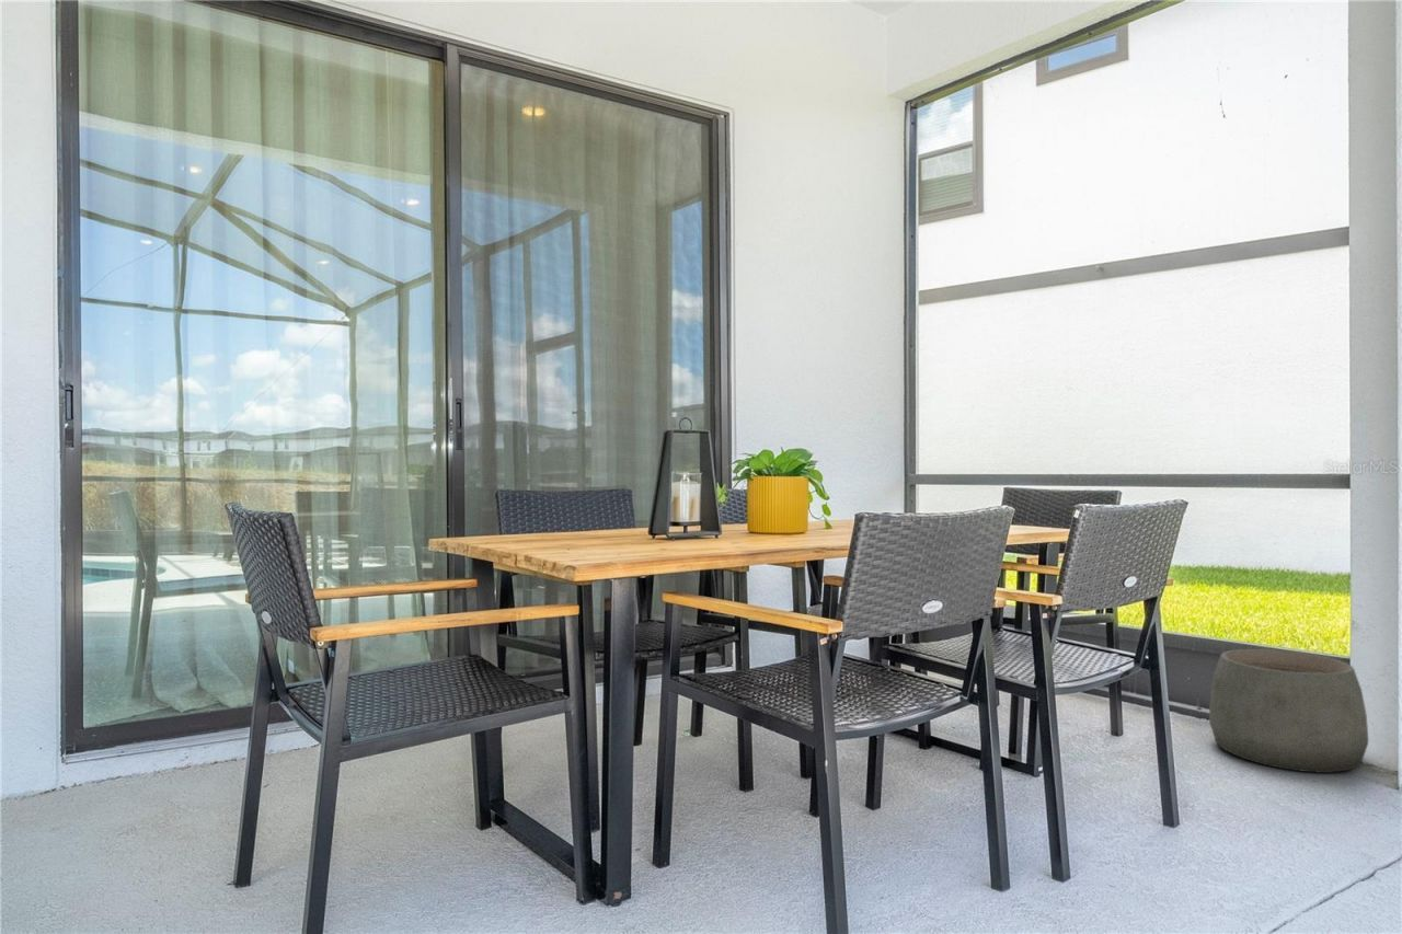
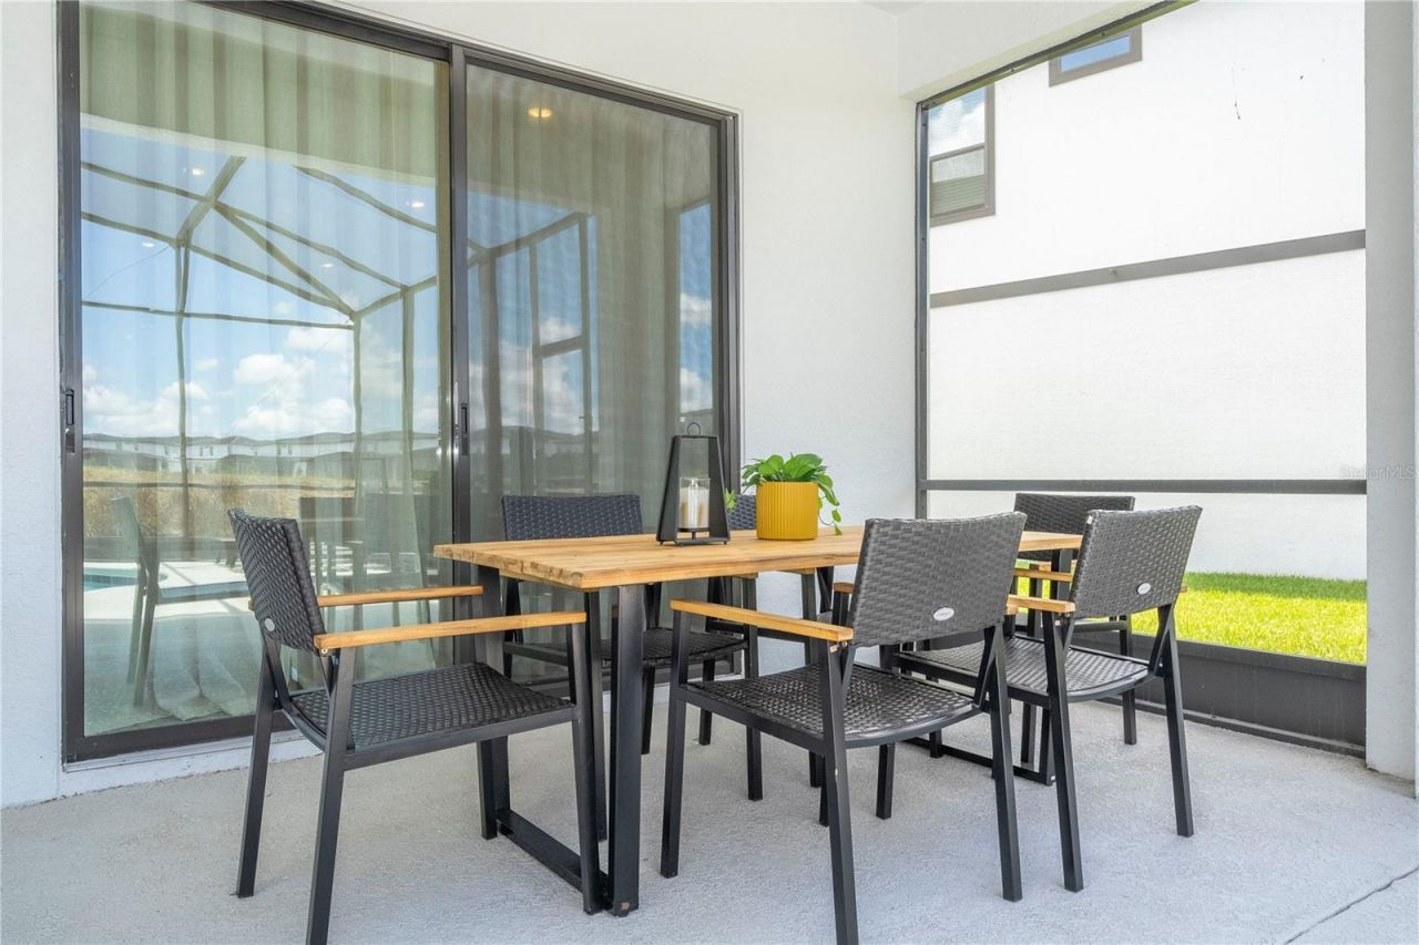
- planter pot [1208,648,1369,774]
